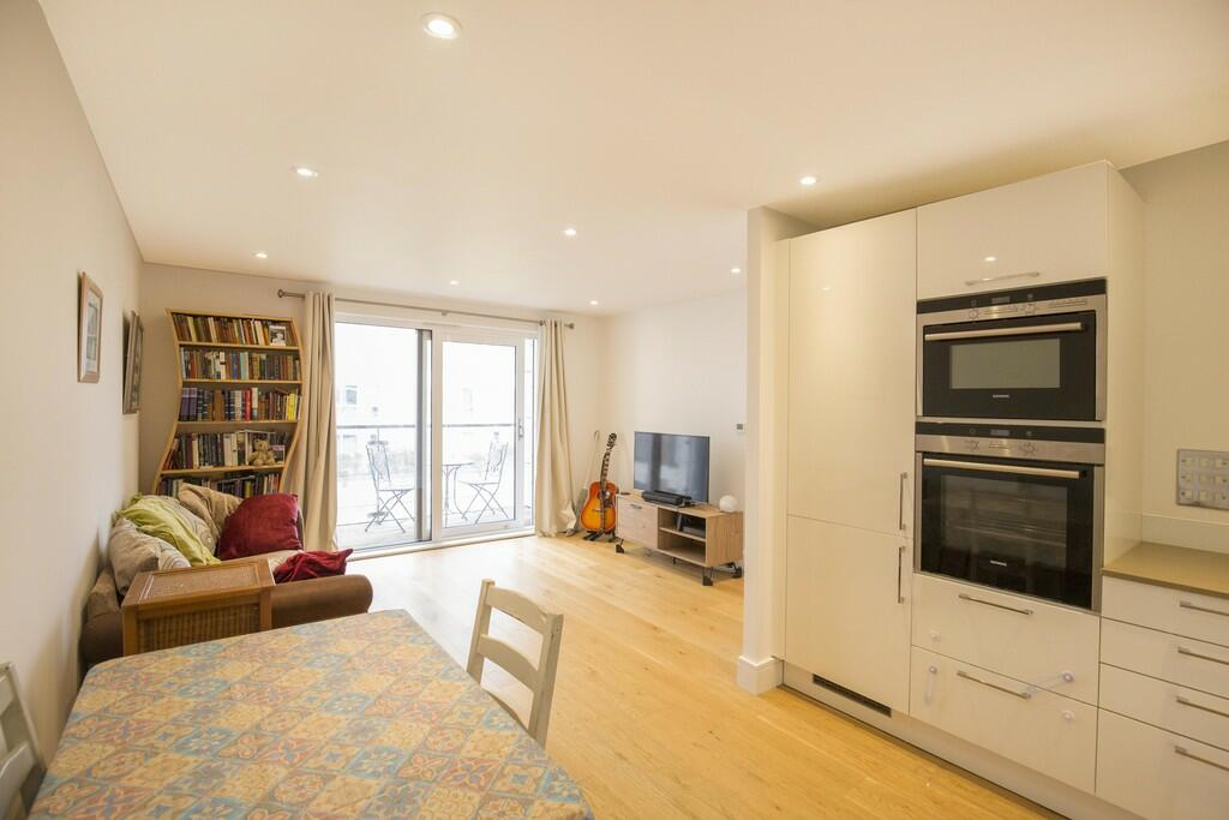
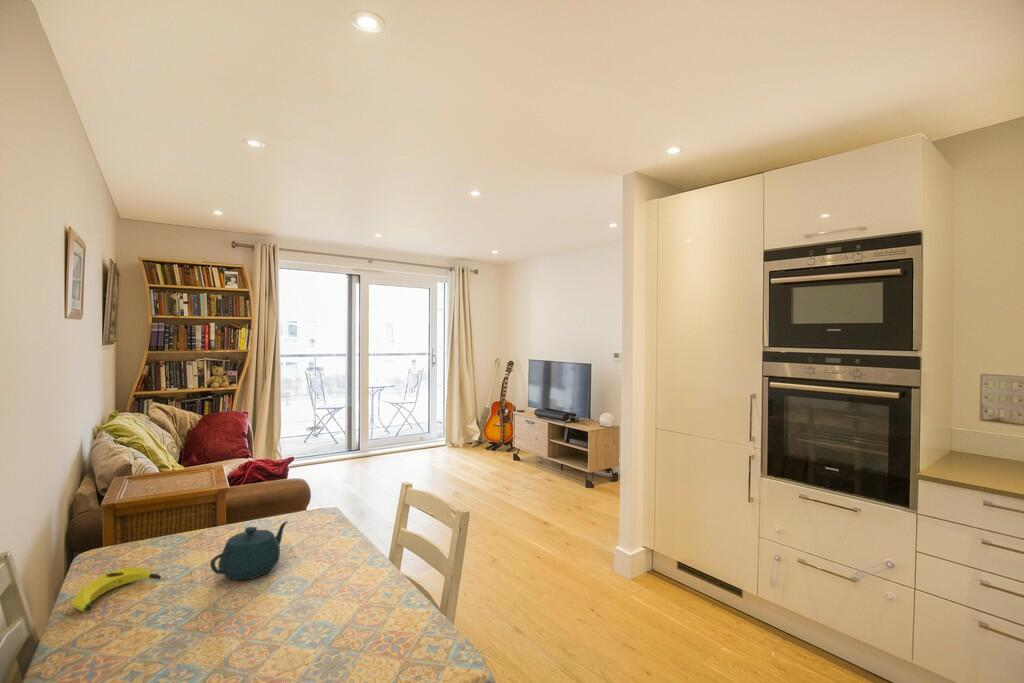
+ banana [71,566,162,613]
+ teapot [209,520,289,581]
